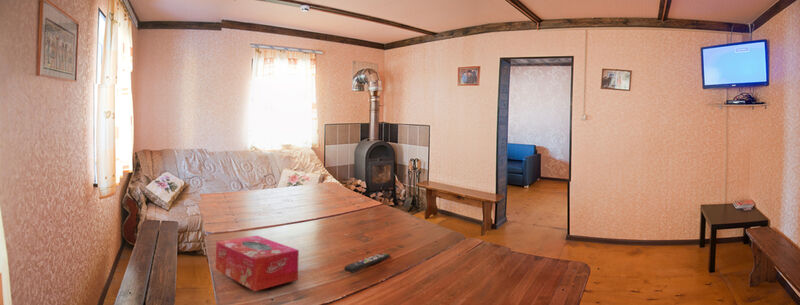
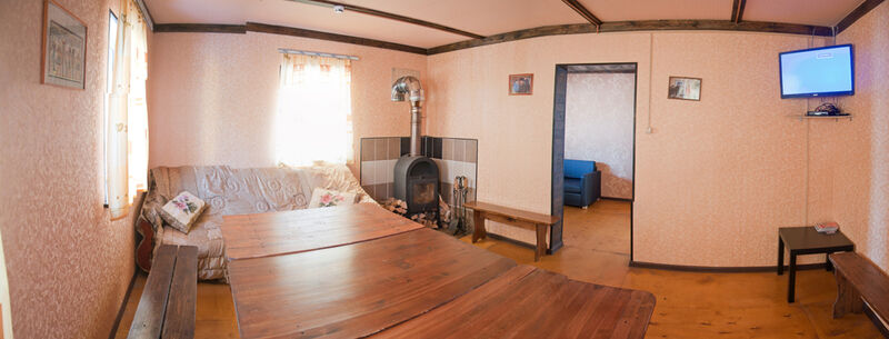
- tissue box [215,235,300,292]
- remote control [343,252,391,274]
